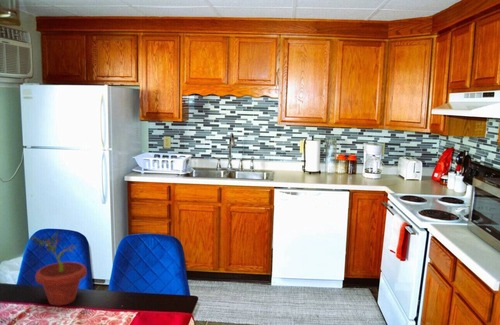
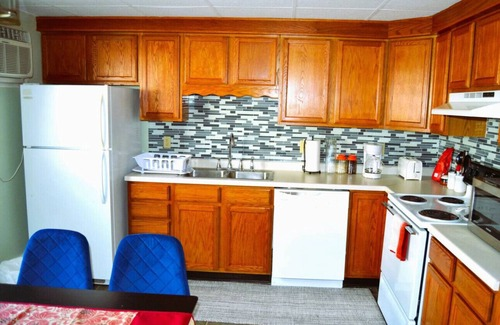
- potted plant [30,230,88,307]
